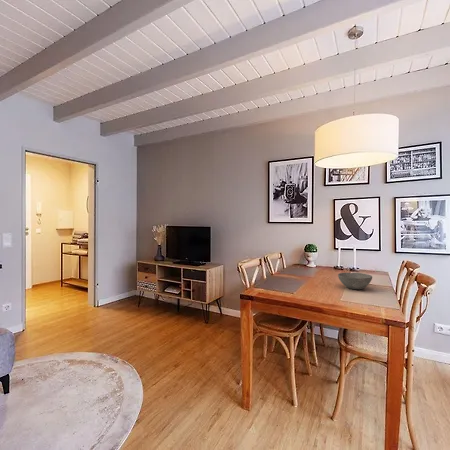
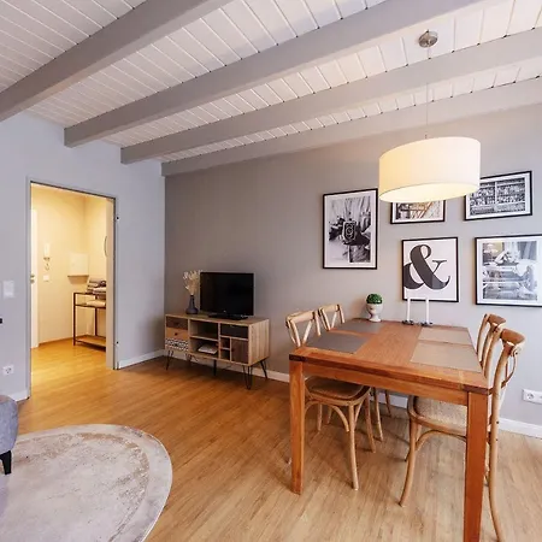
- bowl [337,272,373,290]
